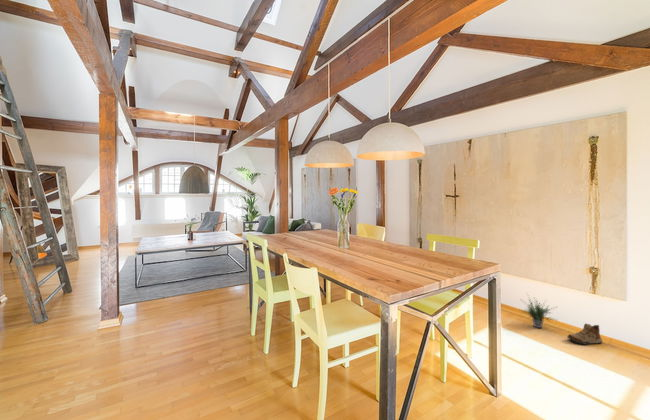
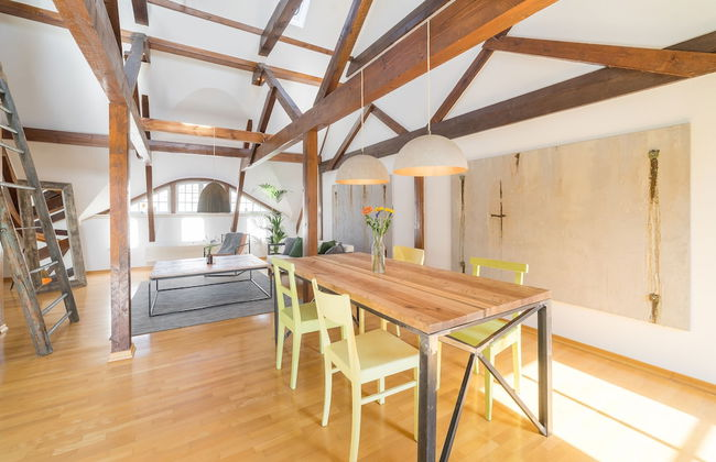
- potted plant [517,291,559,329]
- shoe [566,323,603,346]
